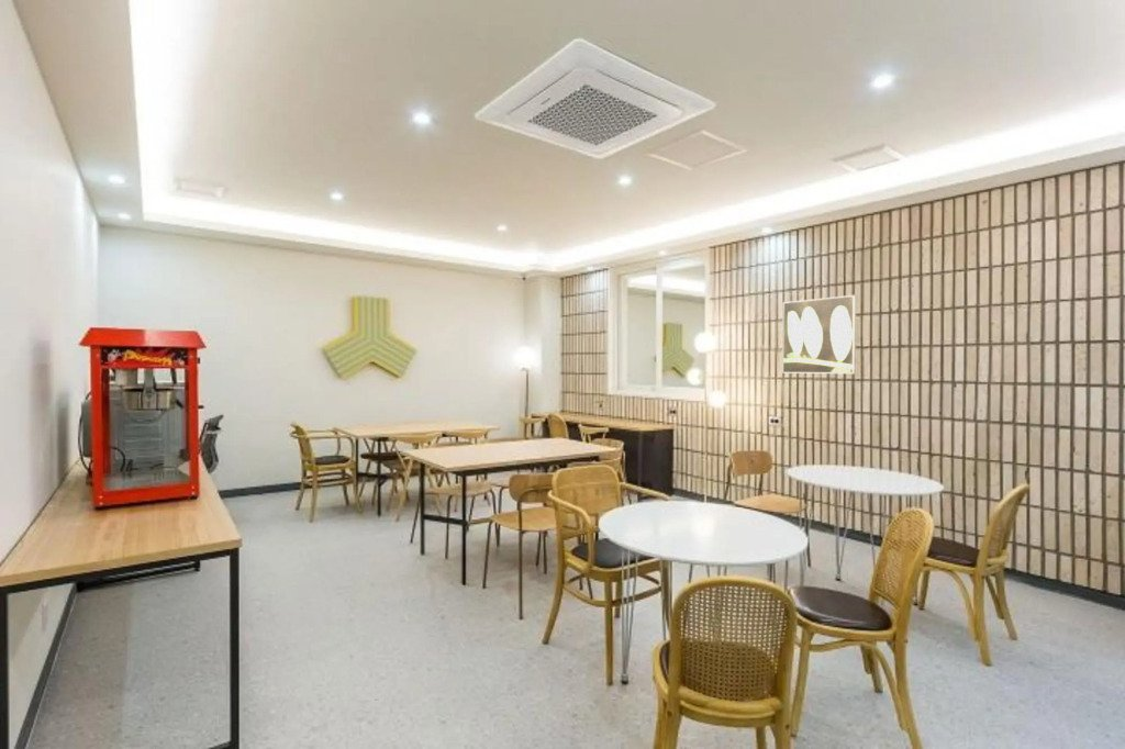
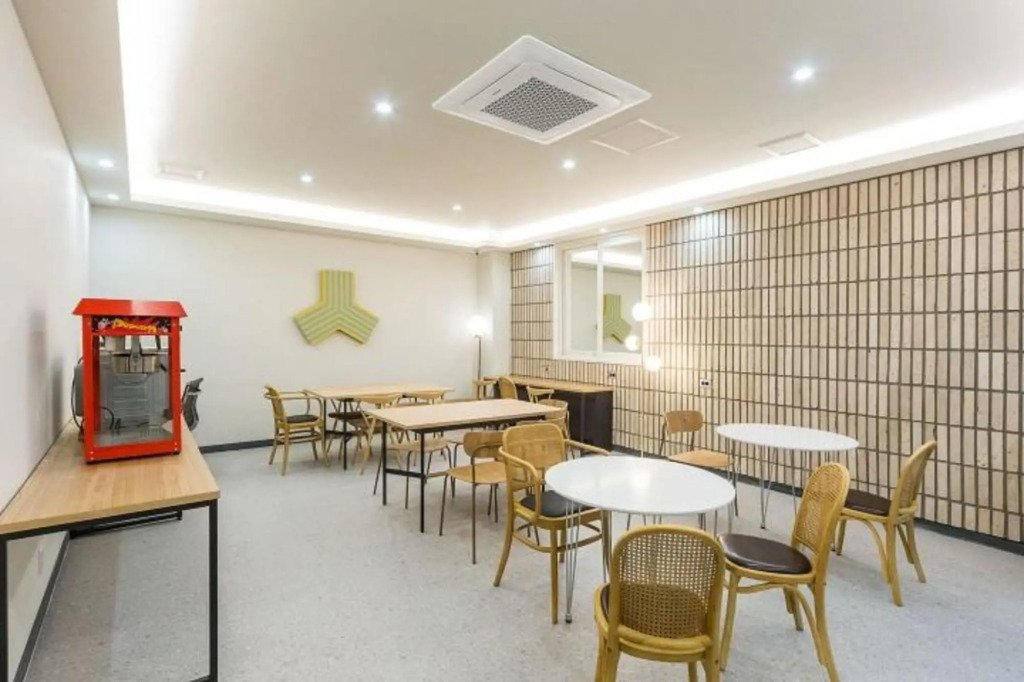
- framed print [781,294,857,374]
